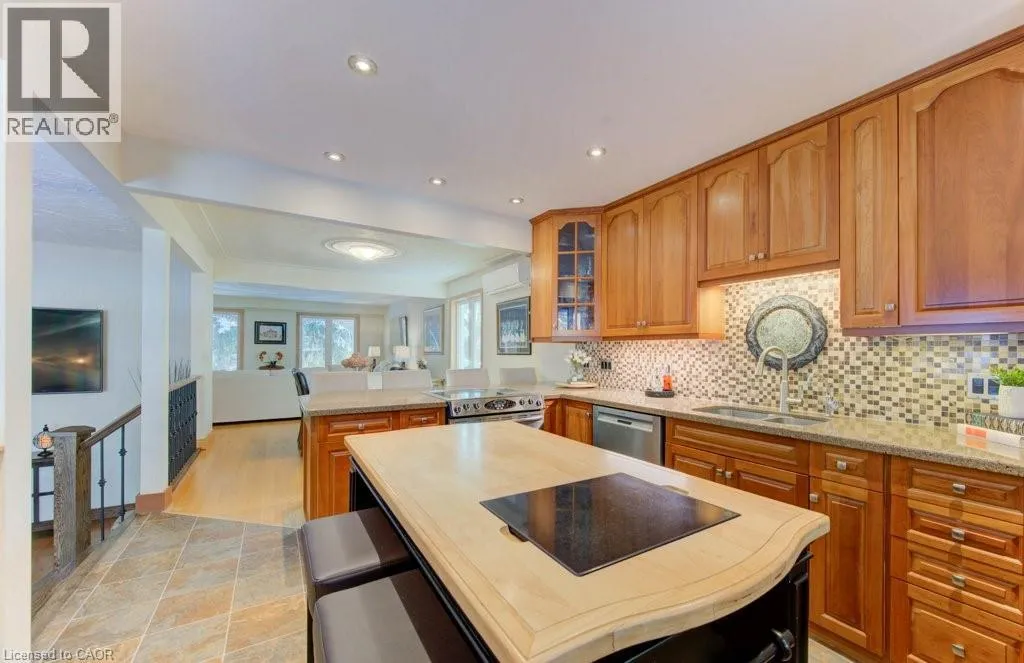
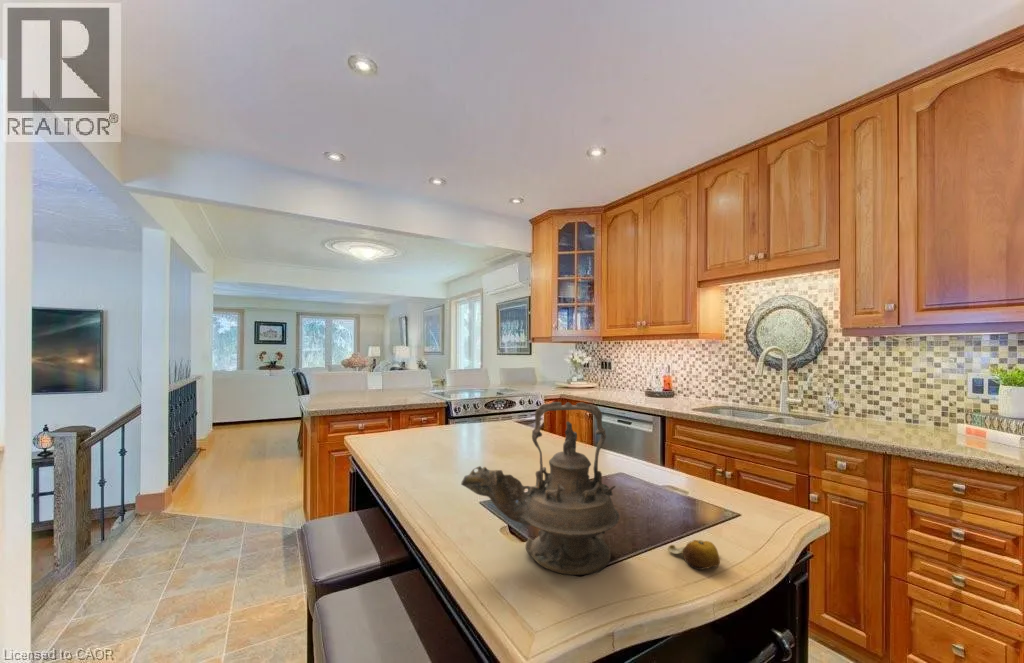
+ teapot [460,401,621,576]
+ fruit [667,539,721,571]
